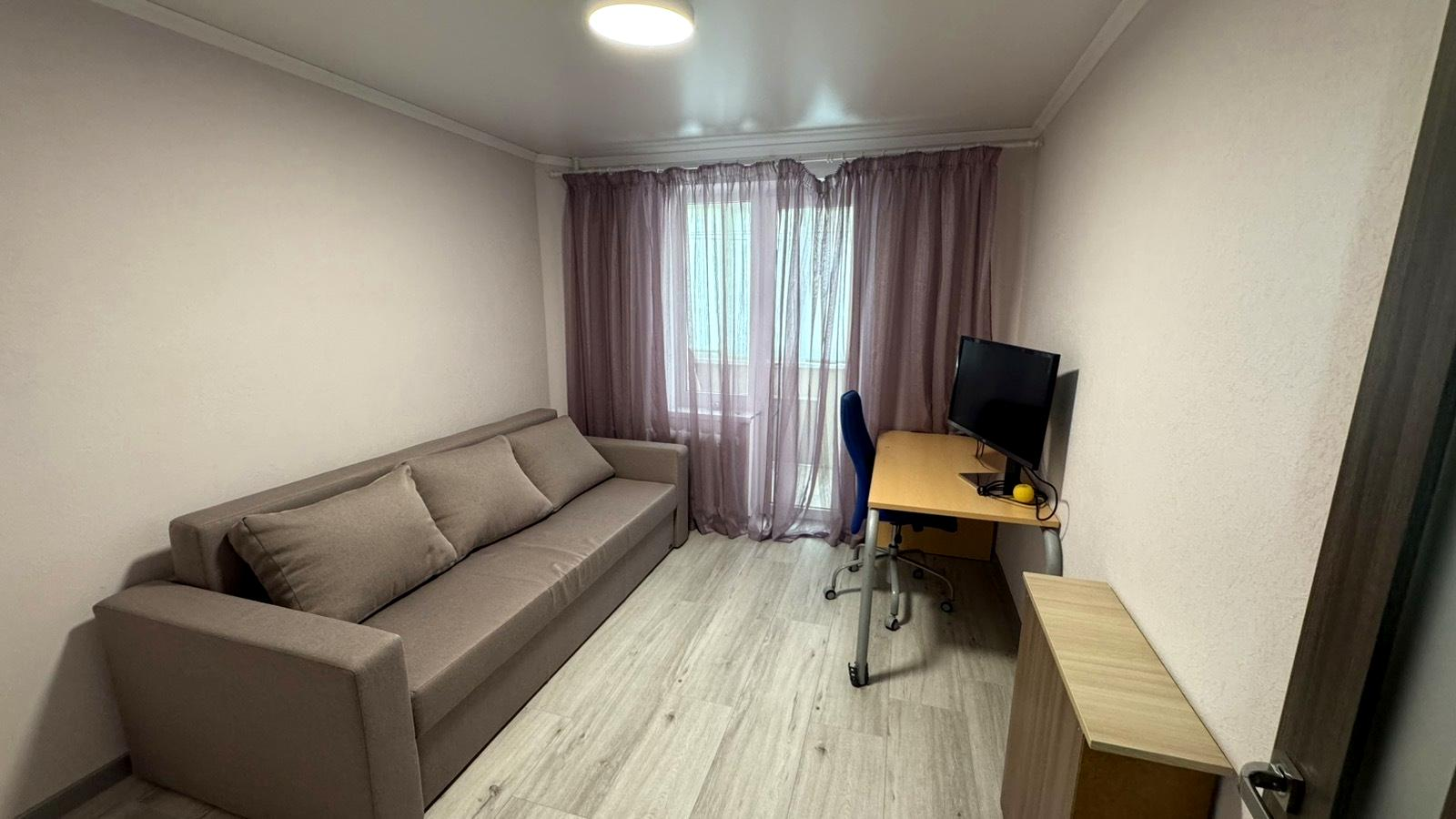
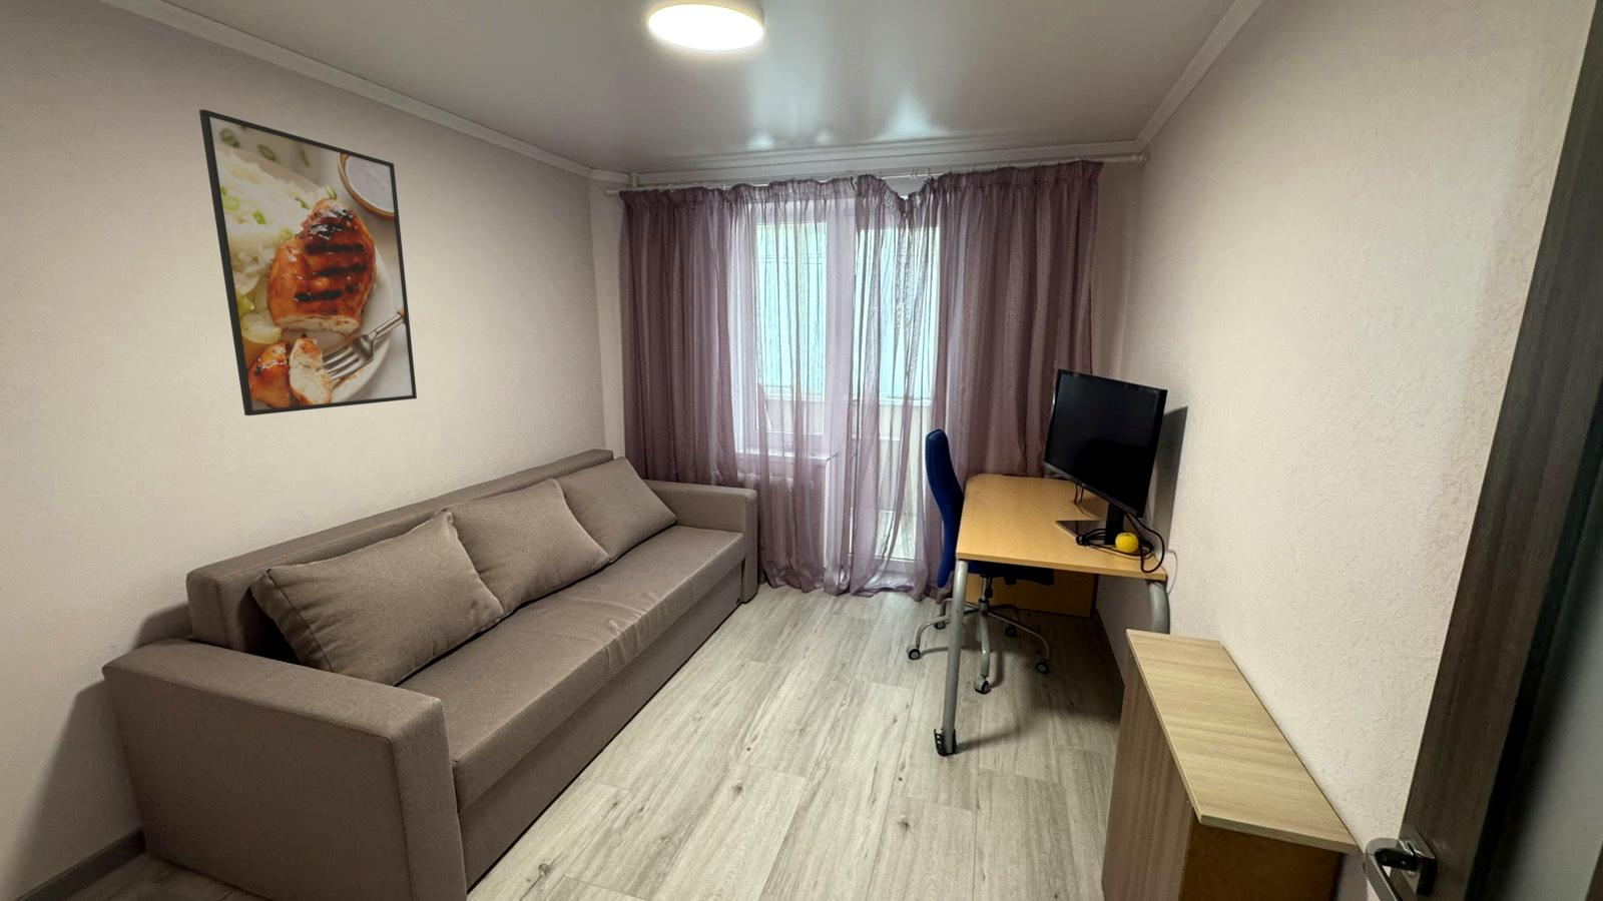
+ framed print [198,108,417,417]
